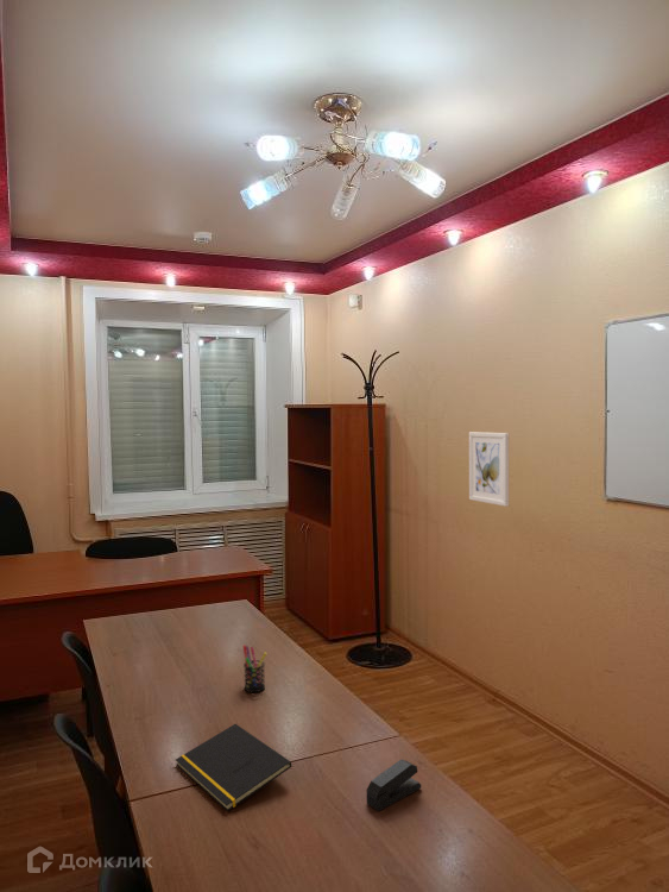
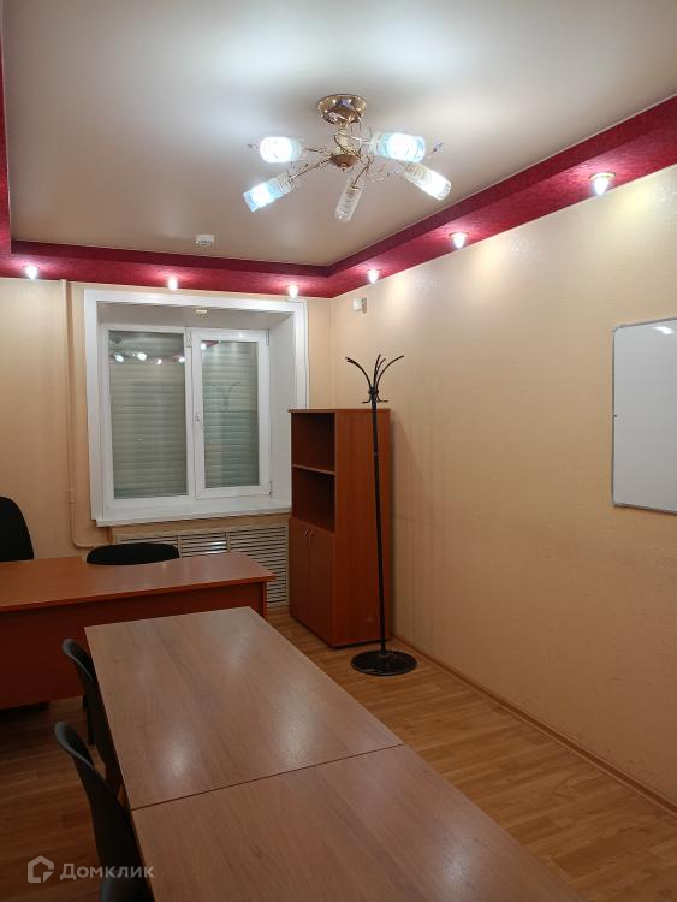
- stapler [365,759,422,812]
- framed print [468,431,510,508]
- notepad [175,723,292,812]
- pen holder [242,643,267,693]
